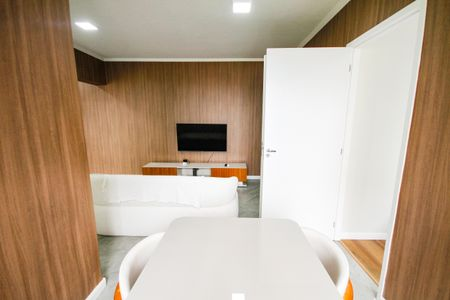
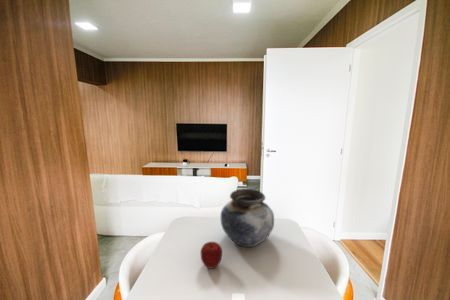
+ apple [200,241,223,270]
+ vase [220,188,275,248]
